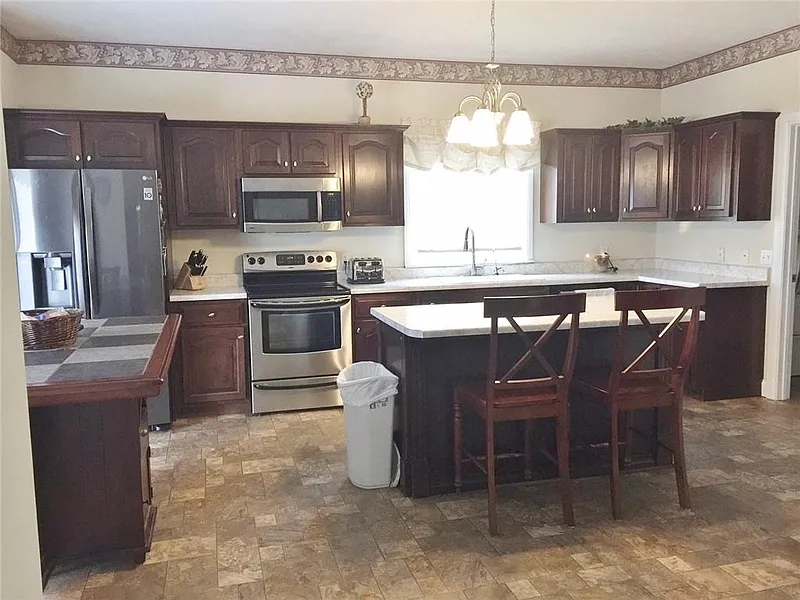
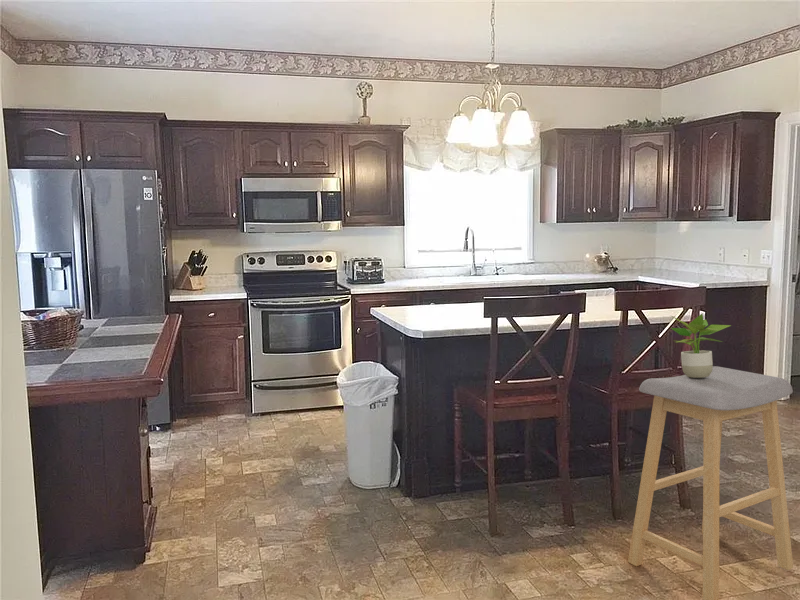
+ potted plant [669,313,732,378]
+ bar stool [627,365,794,600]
